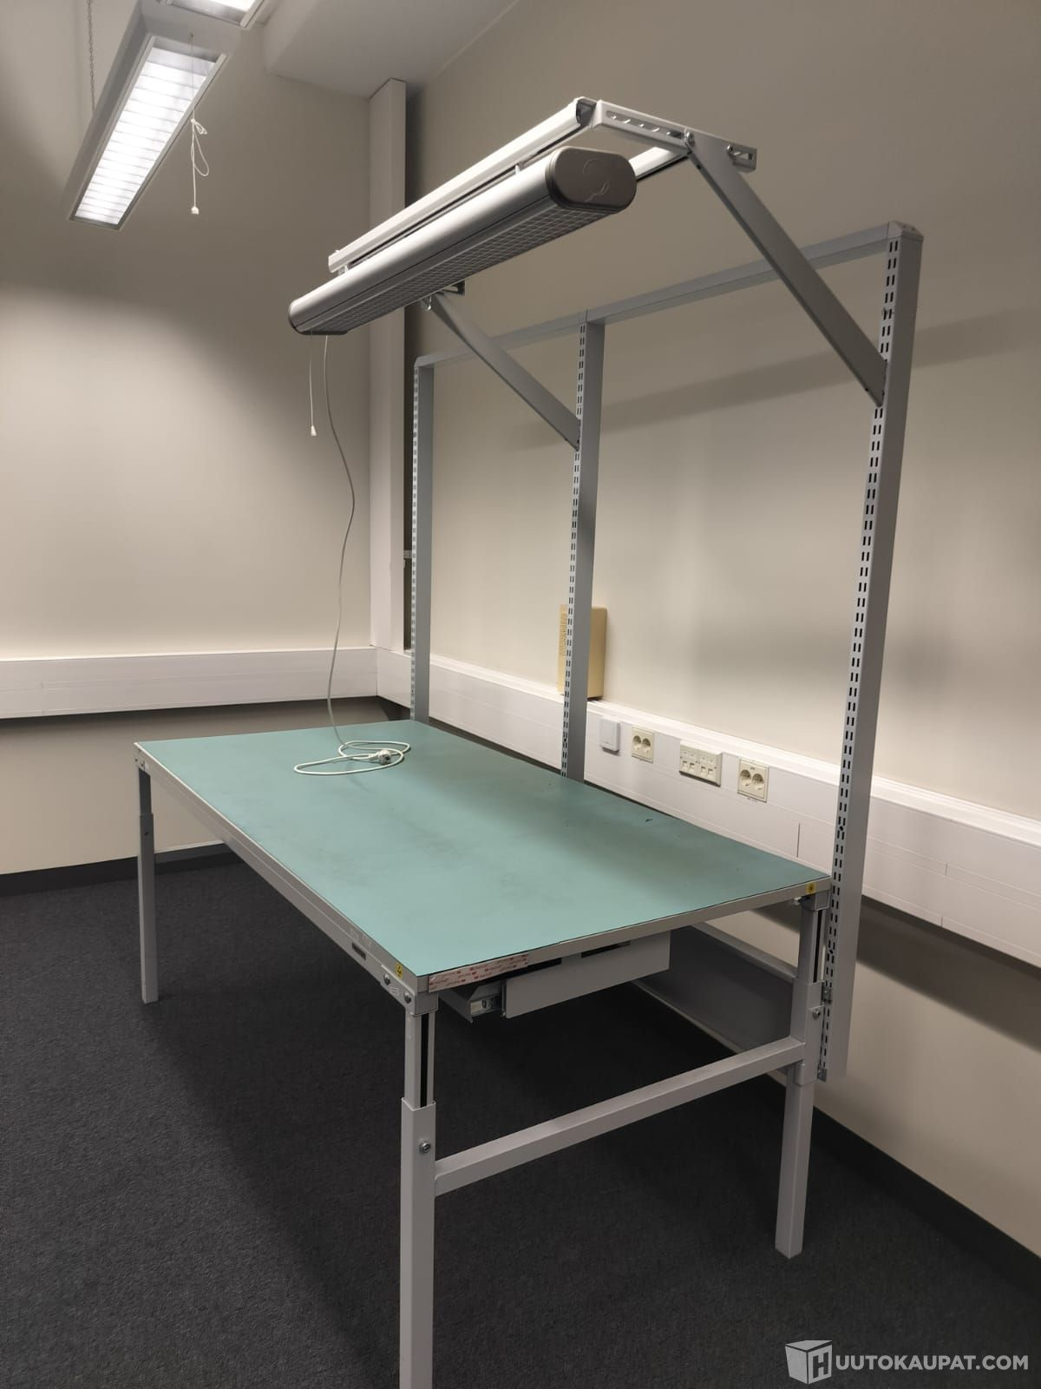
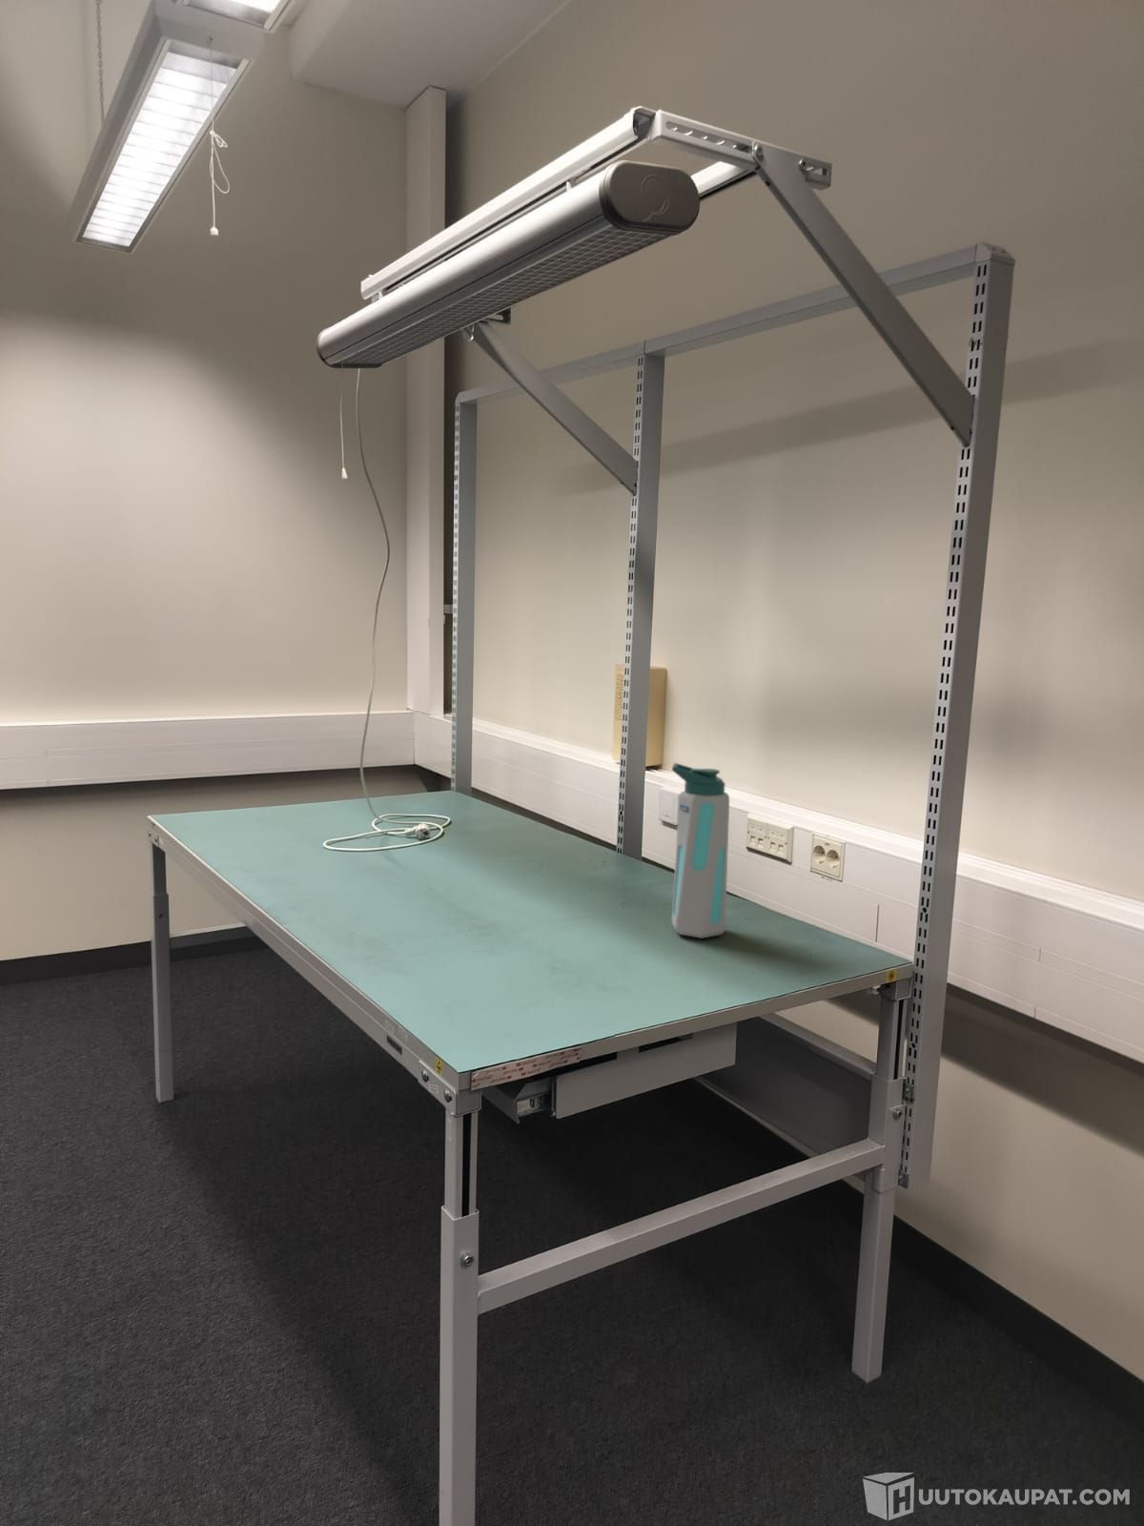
+ water bottle [672,762,731,940]
